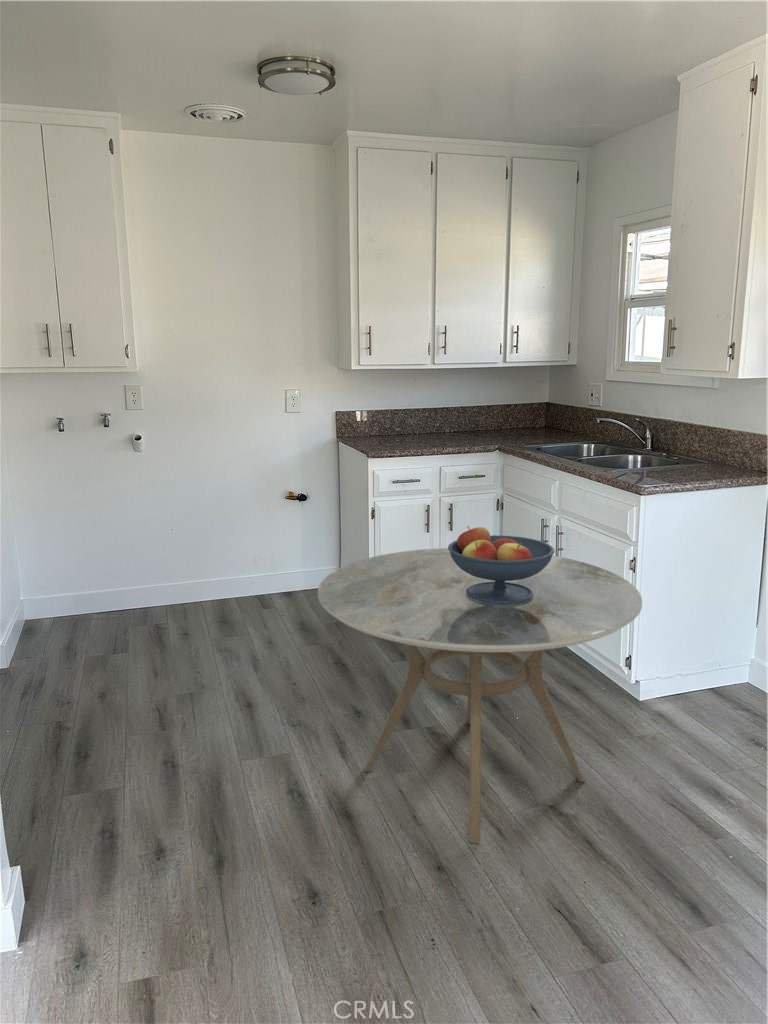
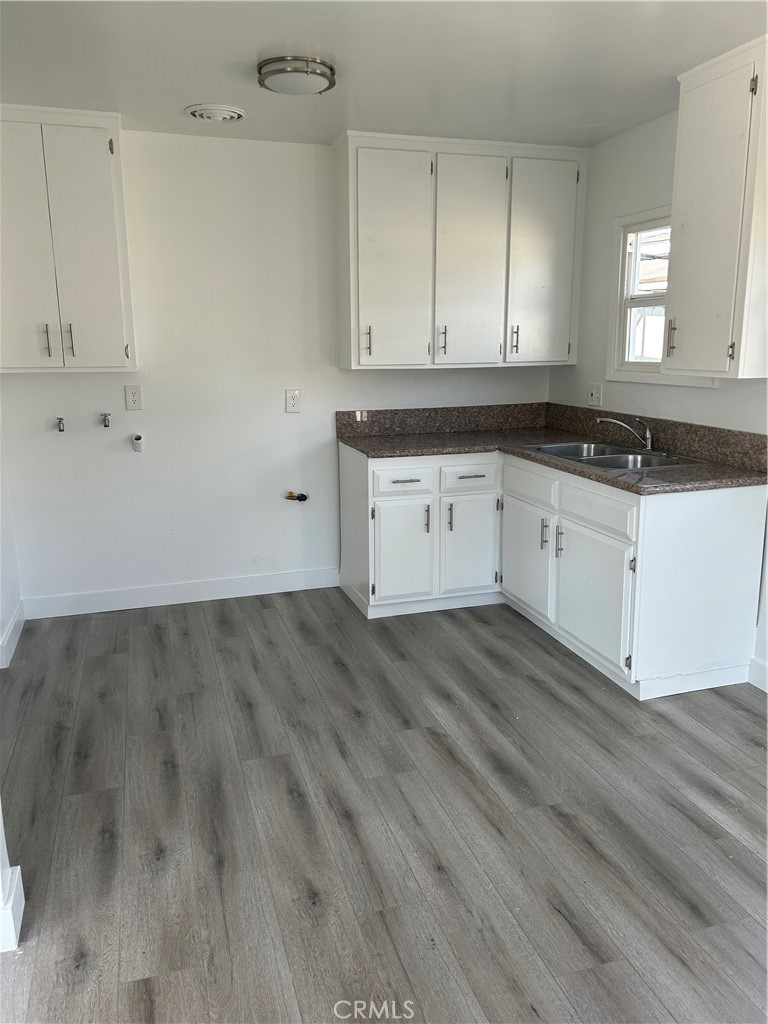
- dining table [317,547,643,844]
- fruit bowl [447,525,556,604]
